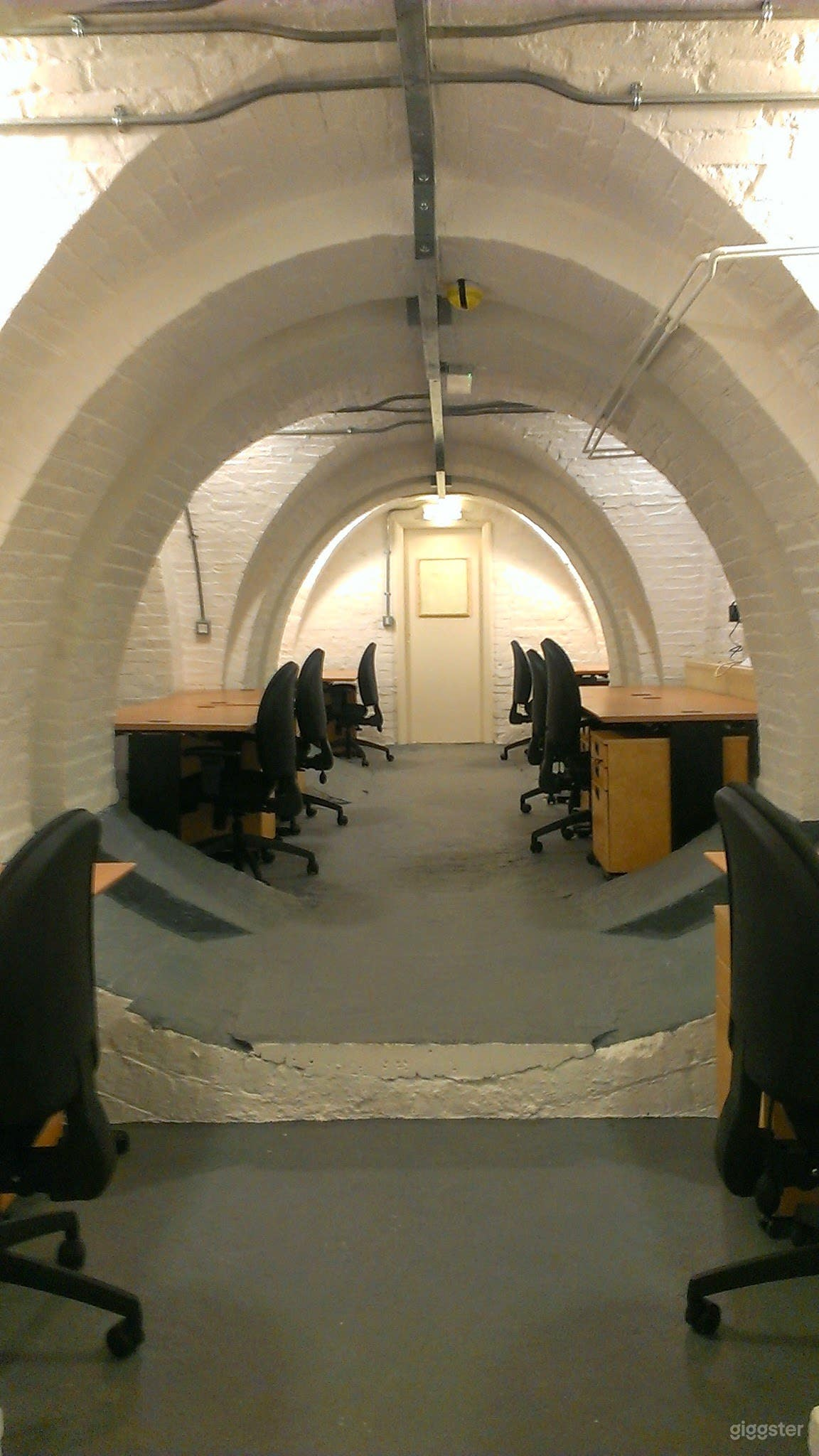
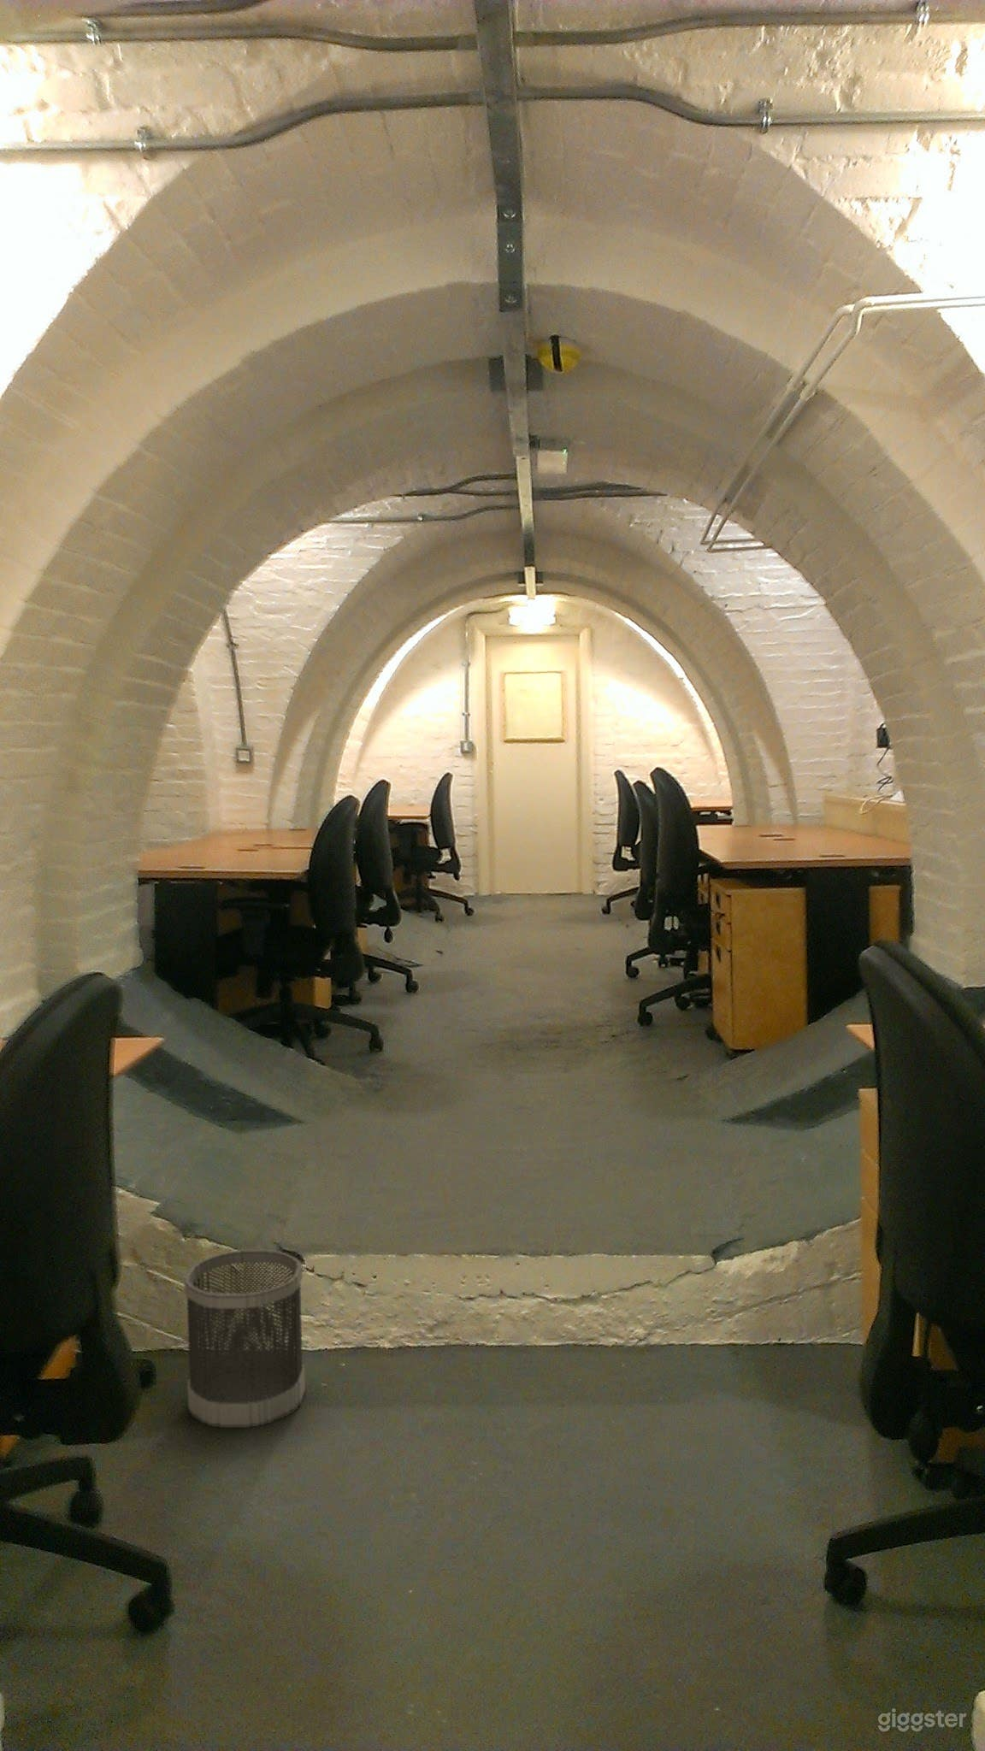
+ wastebasket [183,1250,307,1429]
